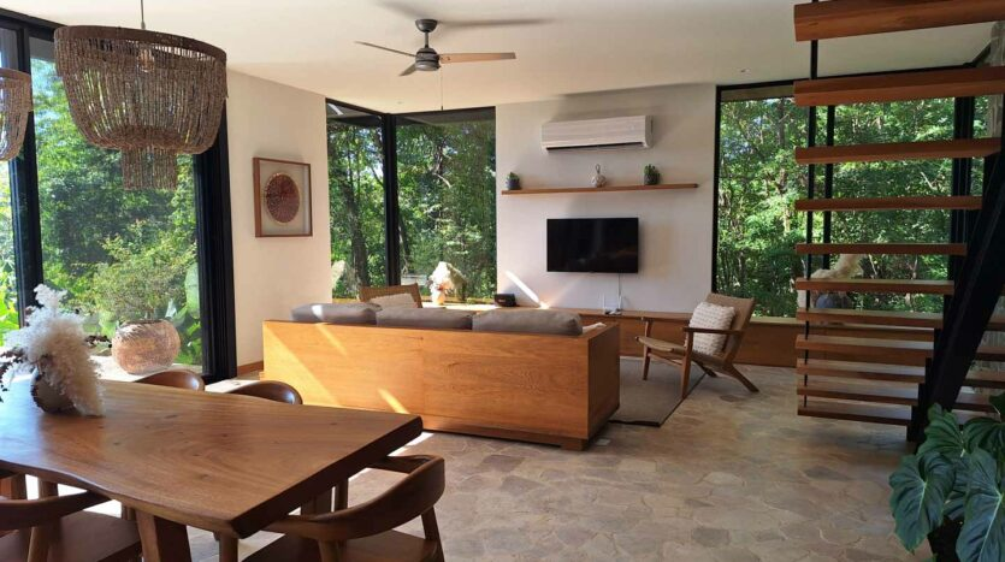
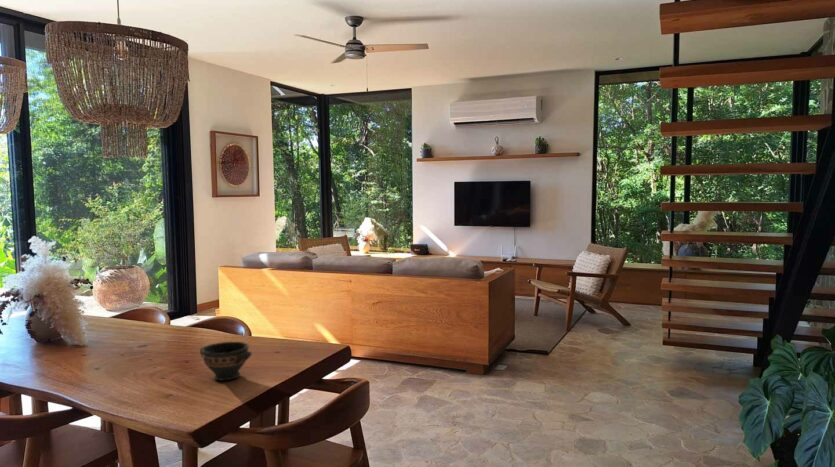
+ bowl [199,341,253,382]
